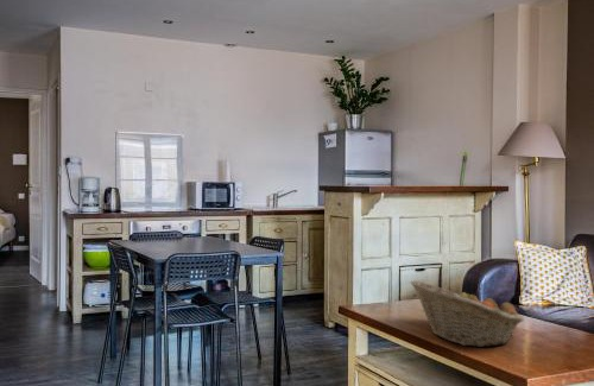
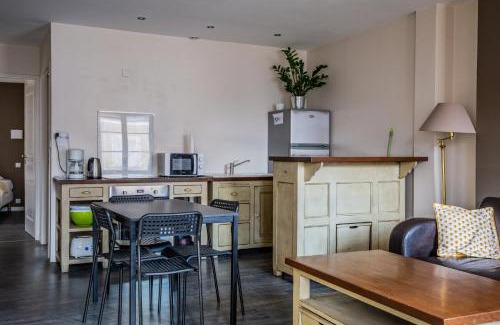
- fruit basket [409,279,525,348]
